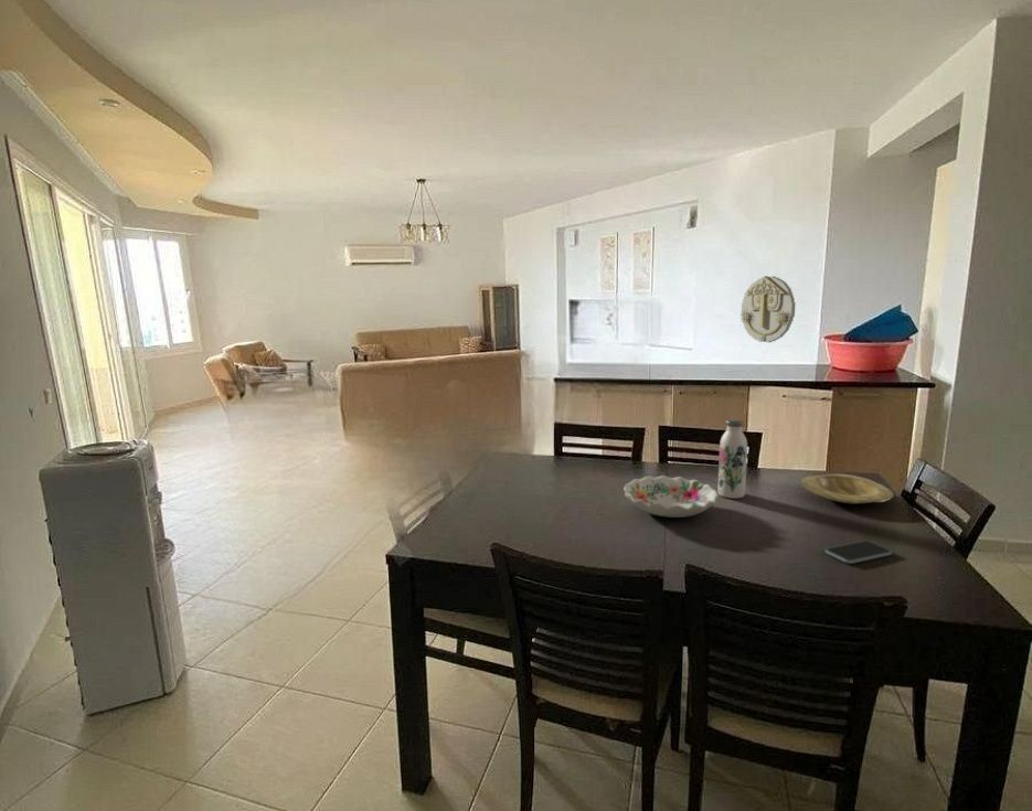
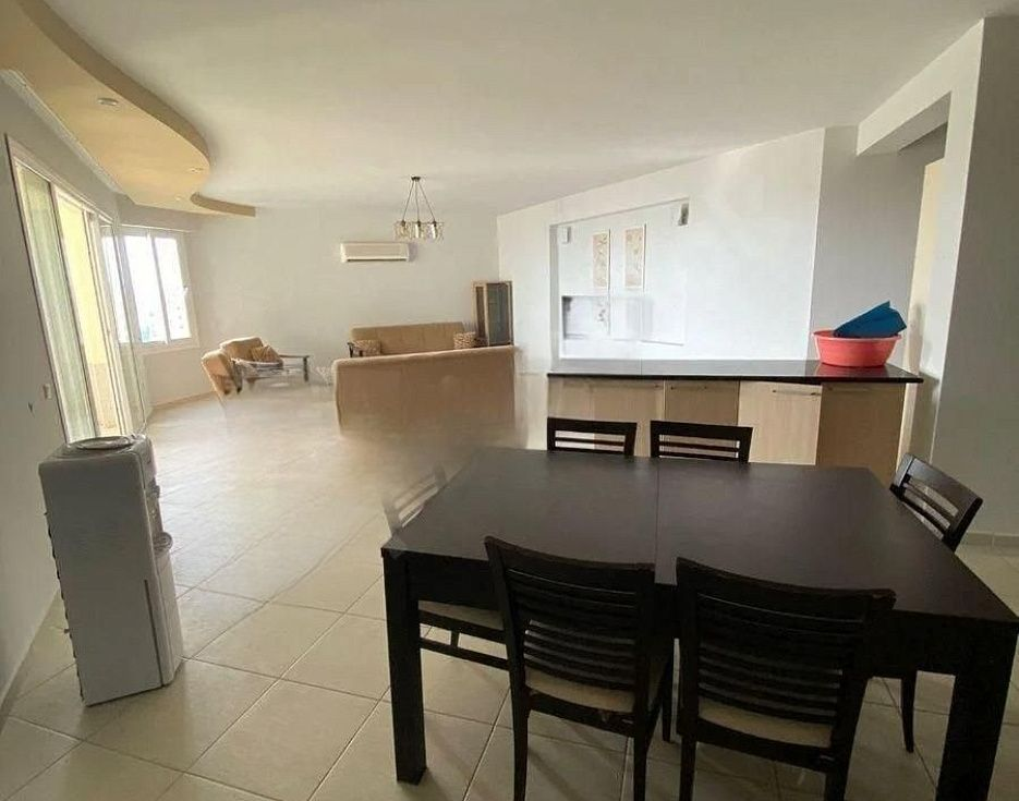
- smartphone [824,540,893,565]
- water bottle [717,418,748,500]
- plate [800,472,894,505]
- wall decoration [738,275,797,343]
- decorative bowl [623,474,720,519]
